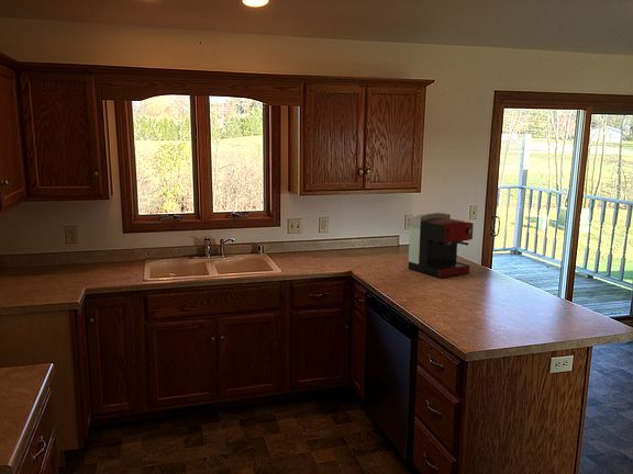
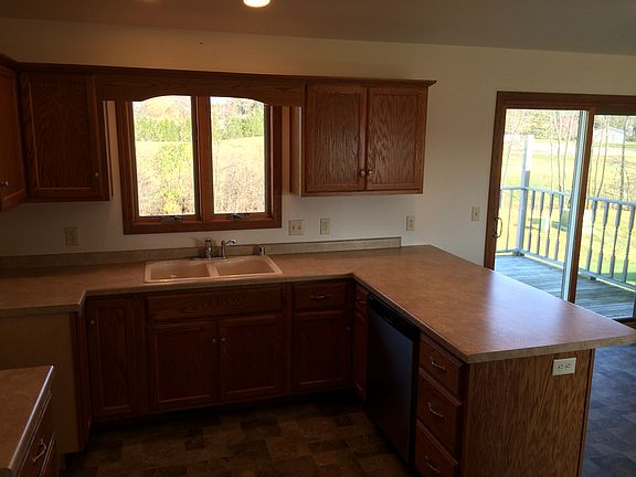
- coffee maker [408,212,475,279]
